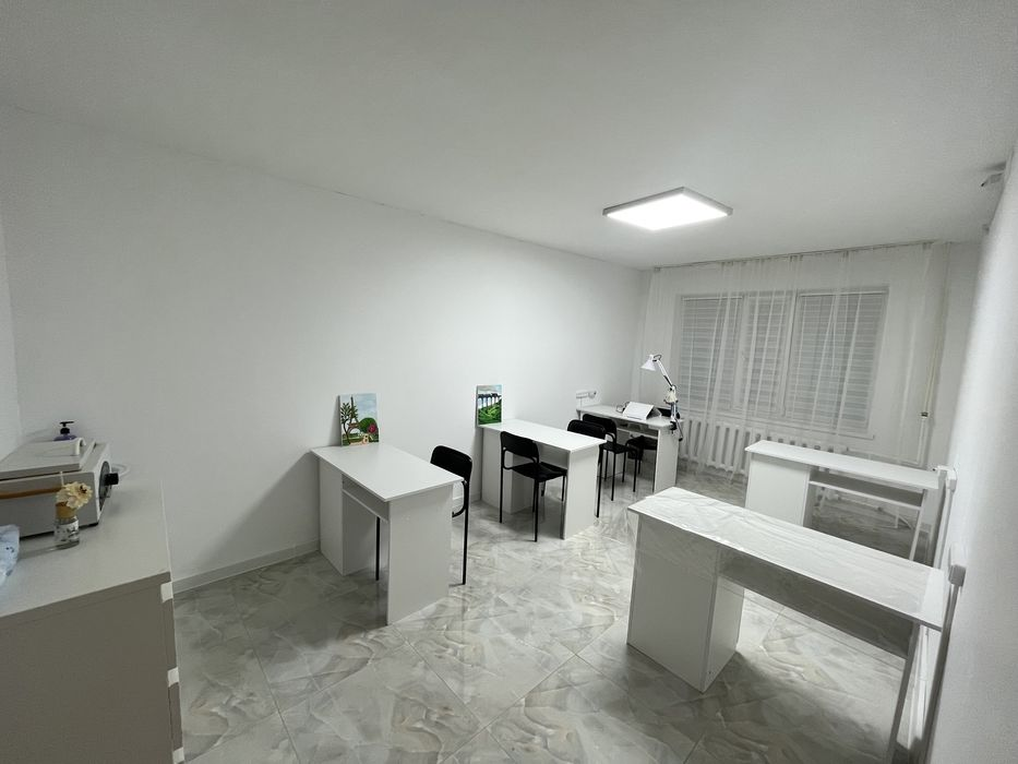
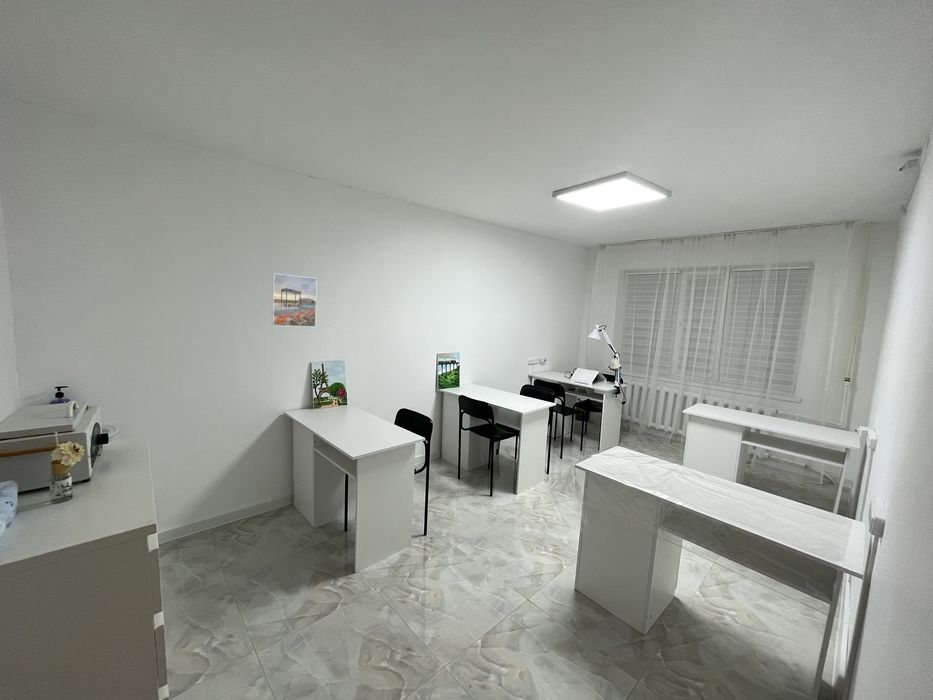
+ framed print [271,272,318,328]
